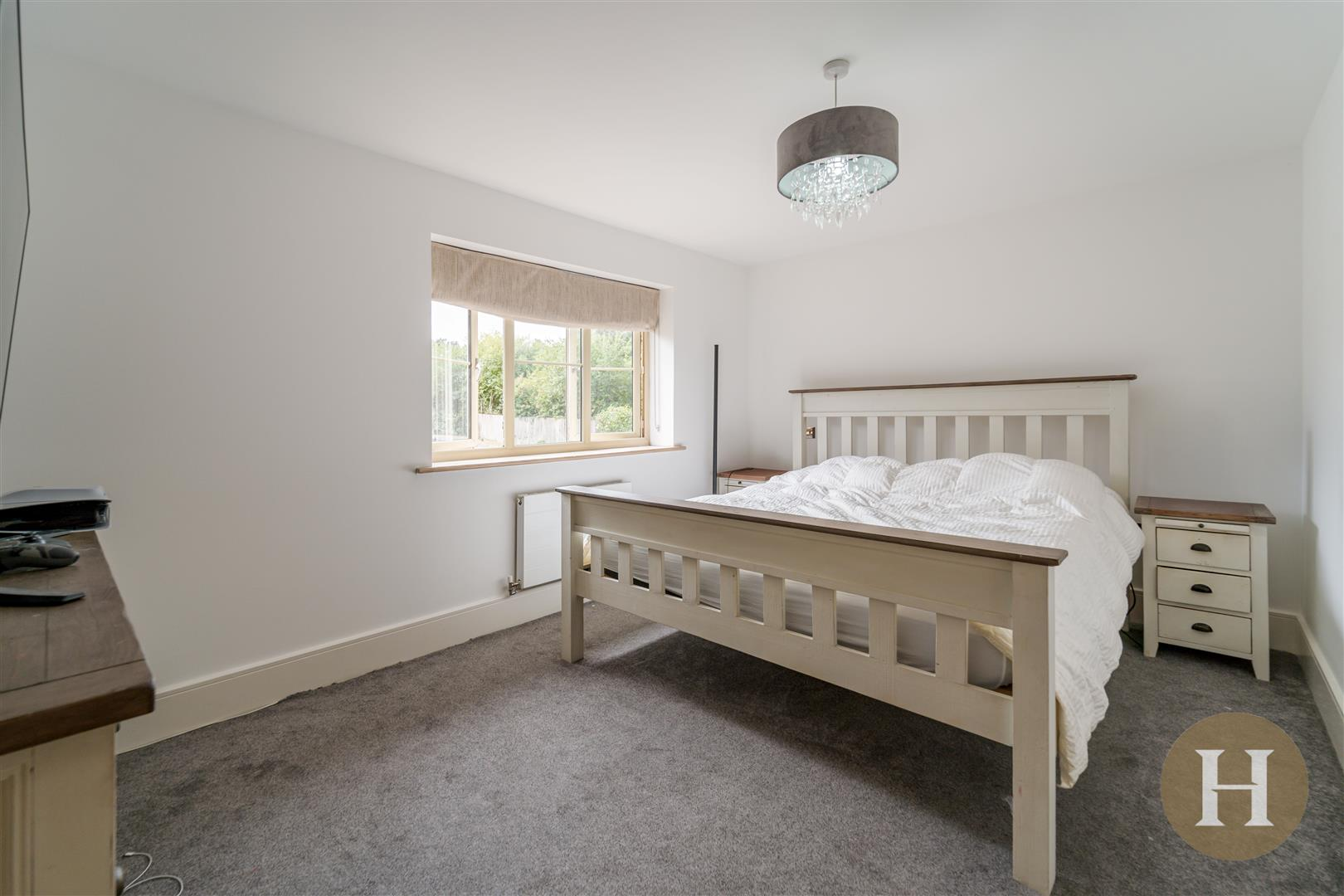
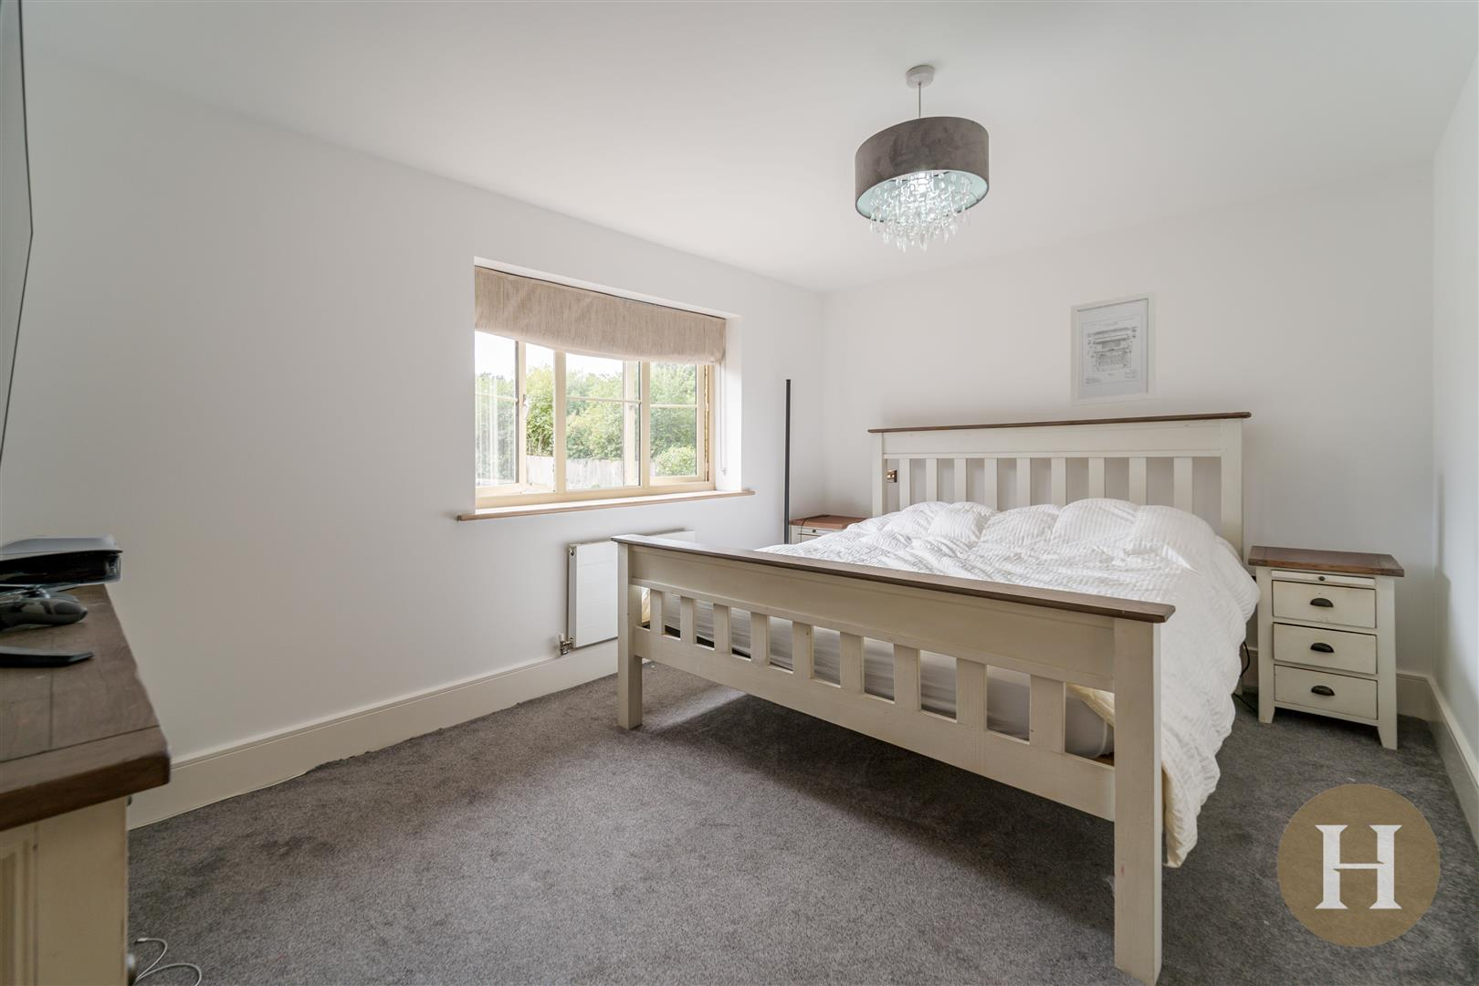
+ wall art [1070,291,1157,407]
